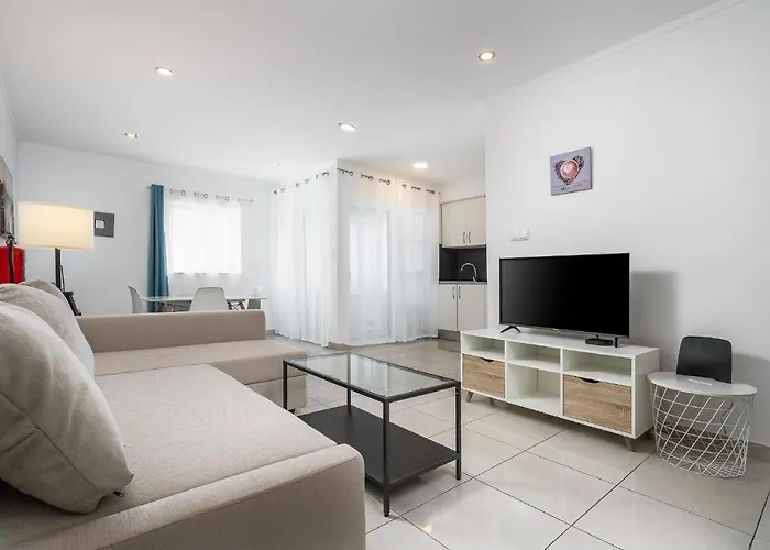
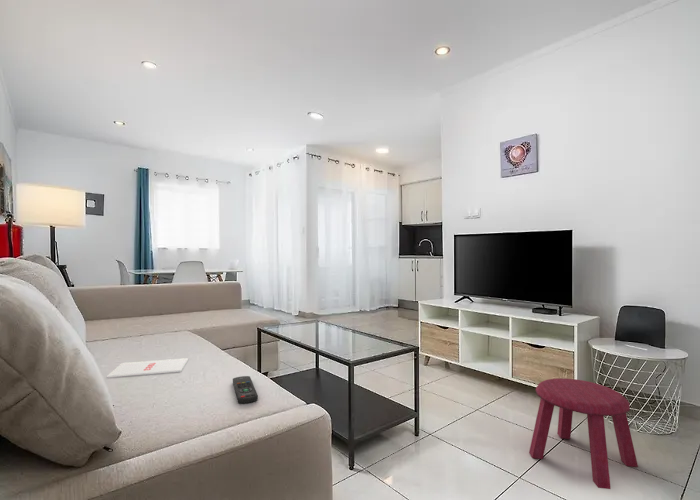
+ stool [528,377,639,490]
+ remote control [232,375,259,404]
+ magazine [106,357,189,379]
